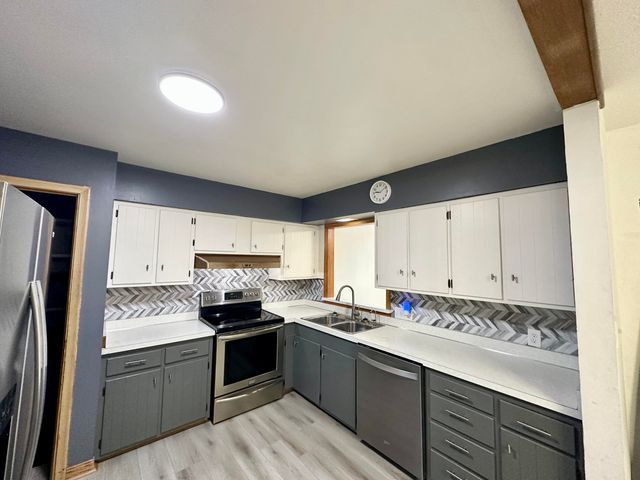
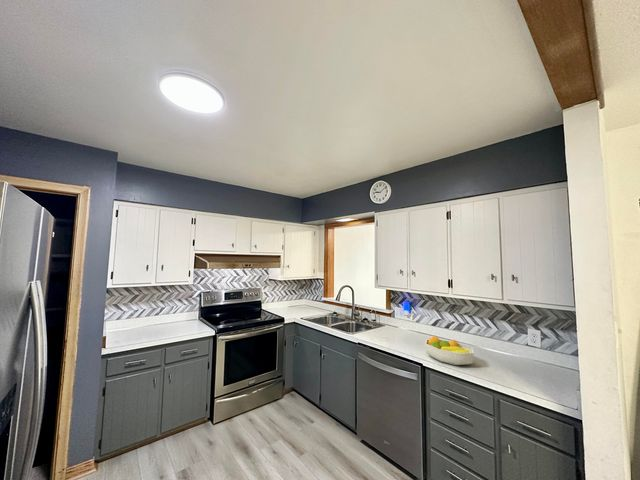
+ fruit bowl [424,335,475,366]
